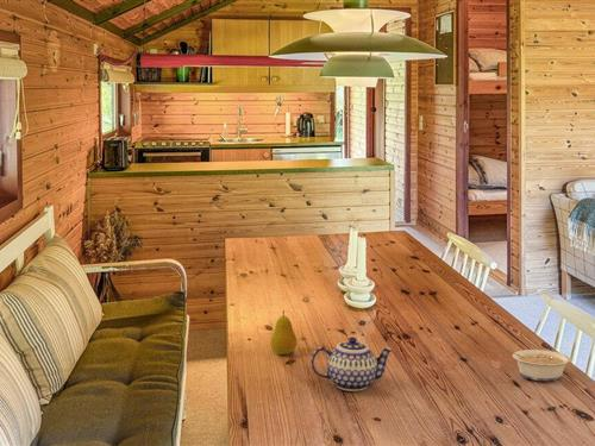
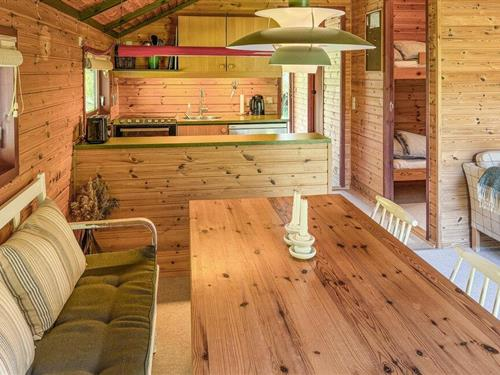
- teapot [309,337,394,392]
- legume [501,346,571,382]
- fruit [269,309,298,356]
